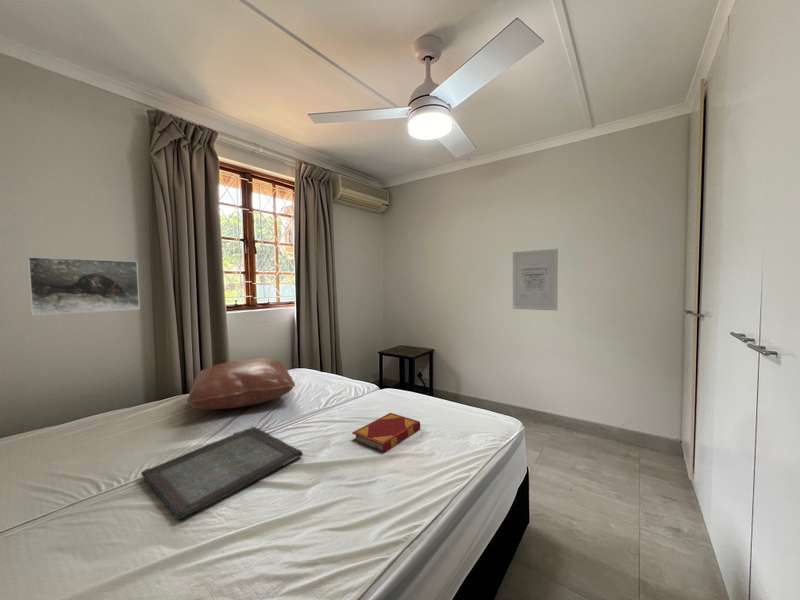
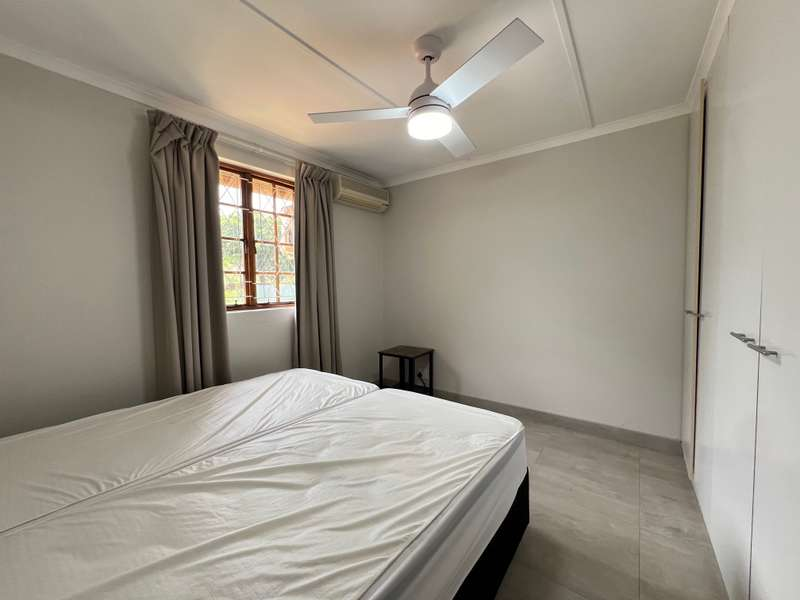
- serving tray [140,426,304,521]
- hardback book [351,412,421,454]
- pillow [186,357,296,410]
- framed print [26,256,141,316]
- wall art [512,248,559,311]
